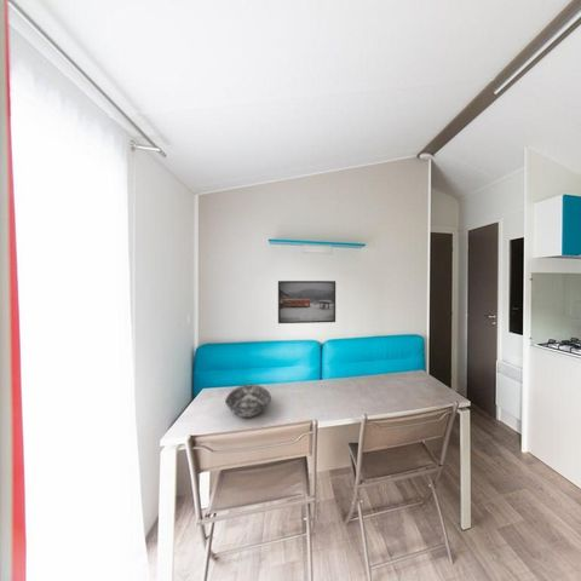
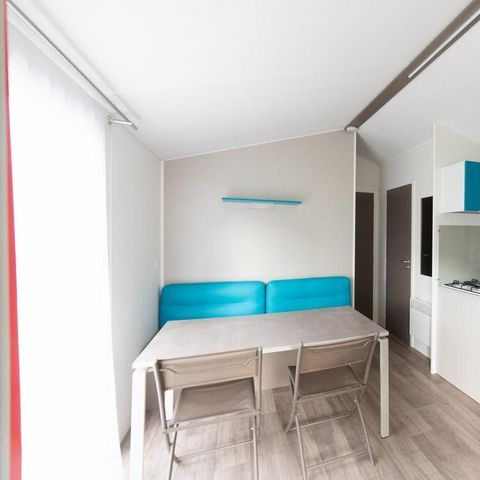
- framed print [277,280,336,324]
- bowl [224,384,272,419]
